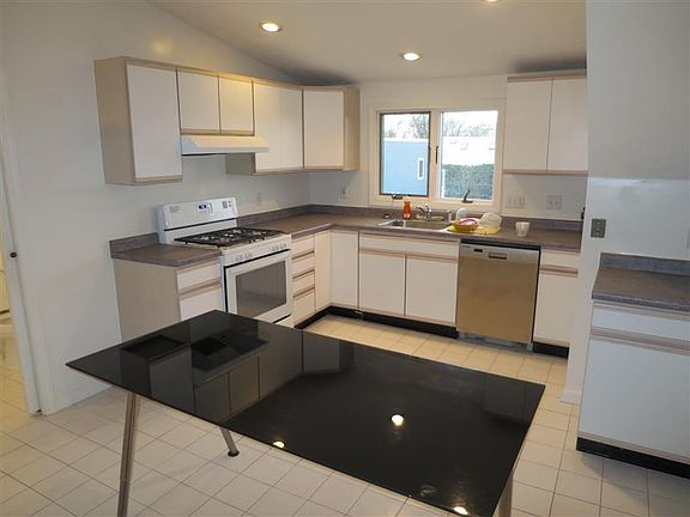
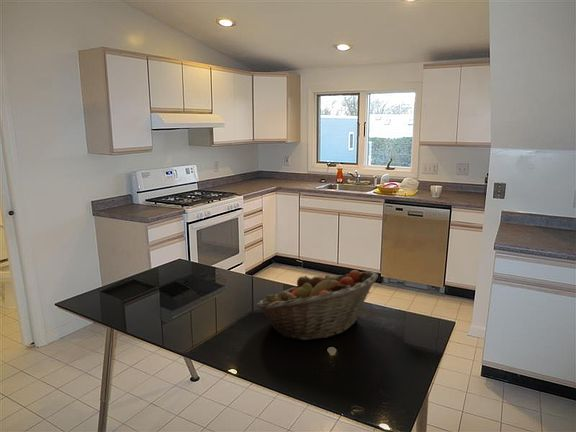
+ fruit basket [255,269,379,341]
